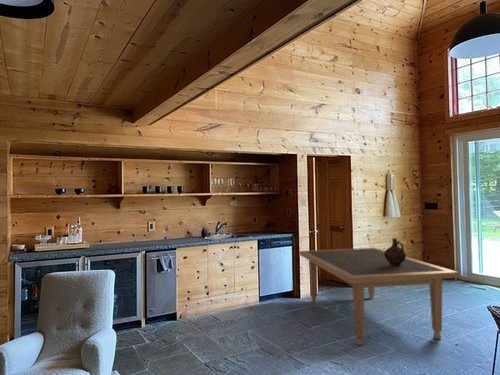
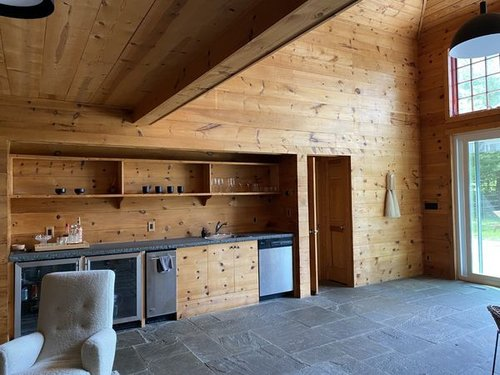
- dining table [298,247,459,346]
- ceramic jug [384,237,407,267]
